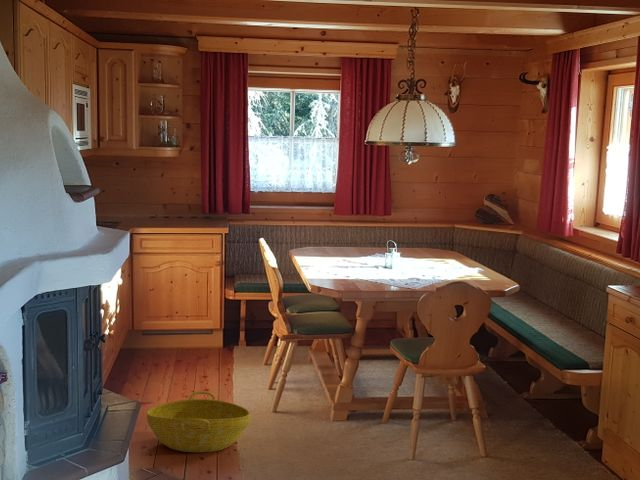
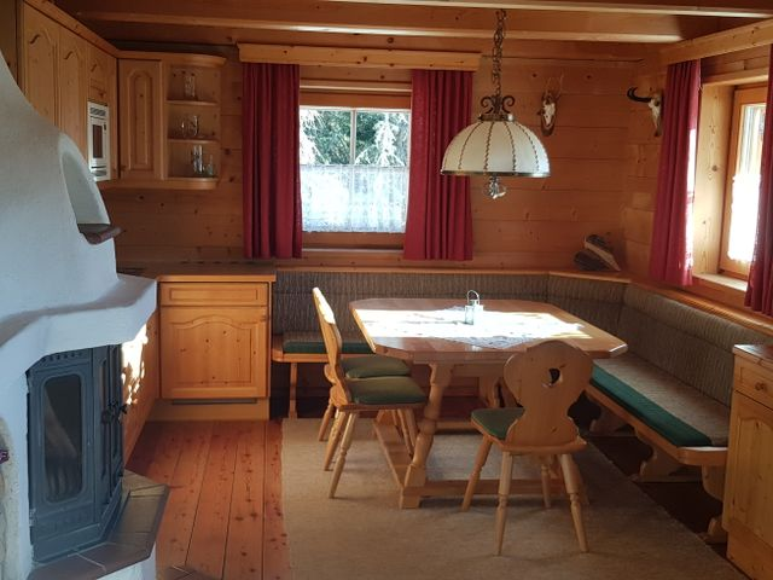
- basket [145,390,252,453]
